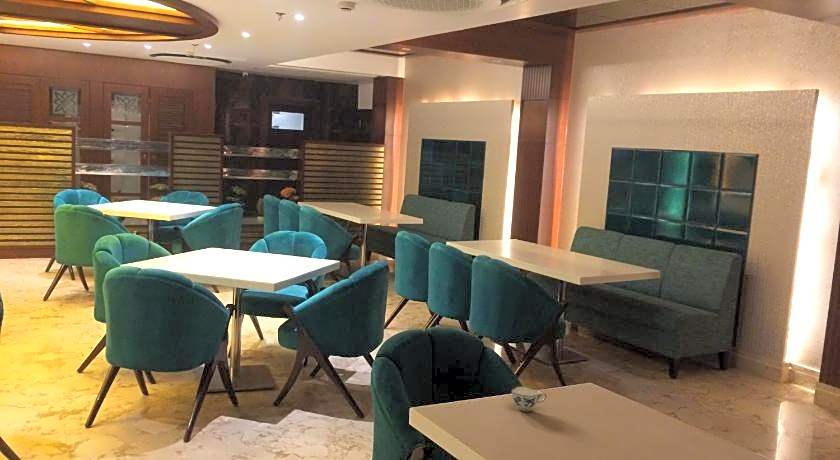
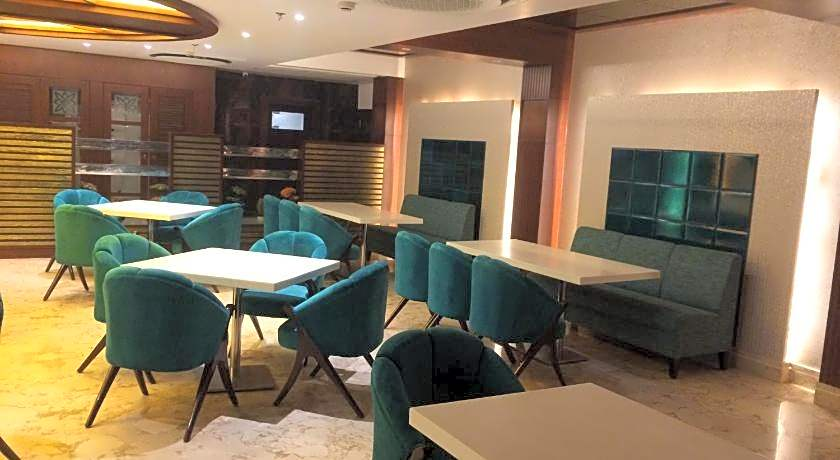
- chinaware [511,385,547,412]
